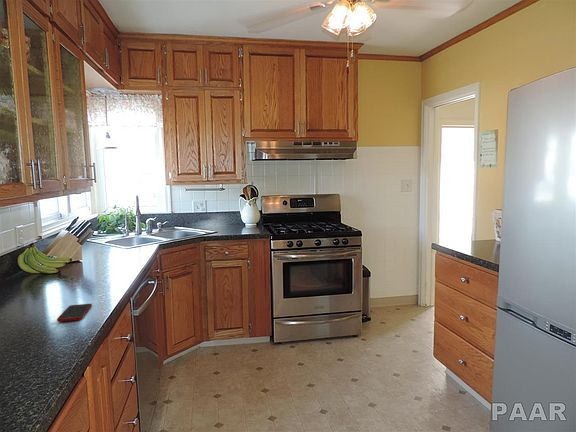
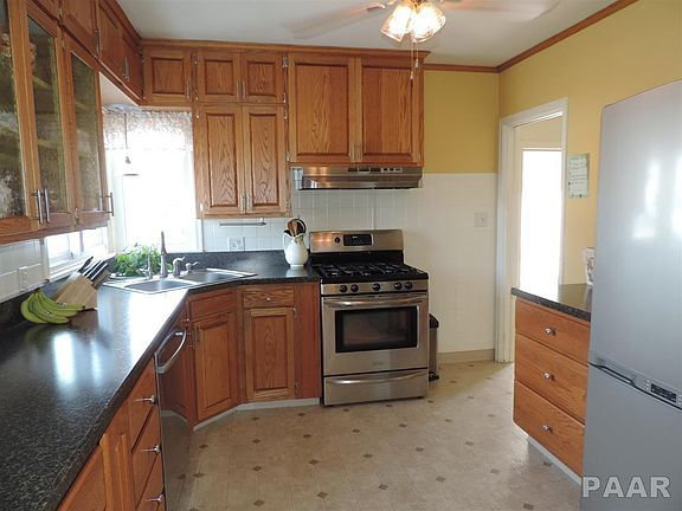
- cell phone [56,303,93,323]
